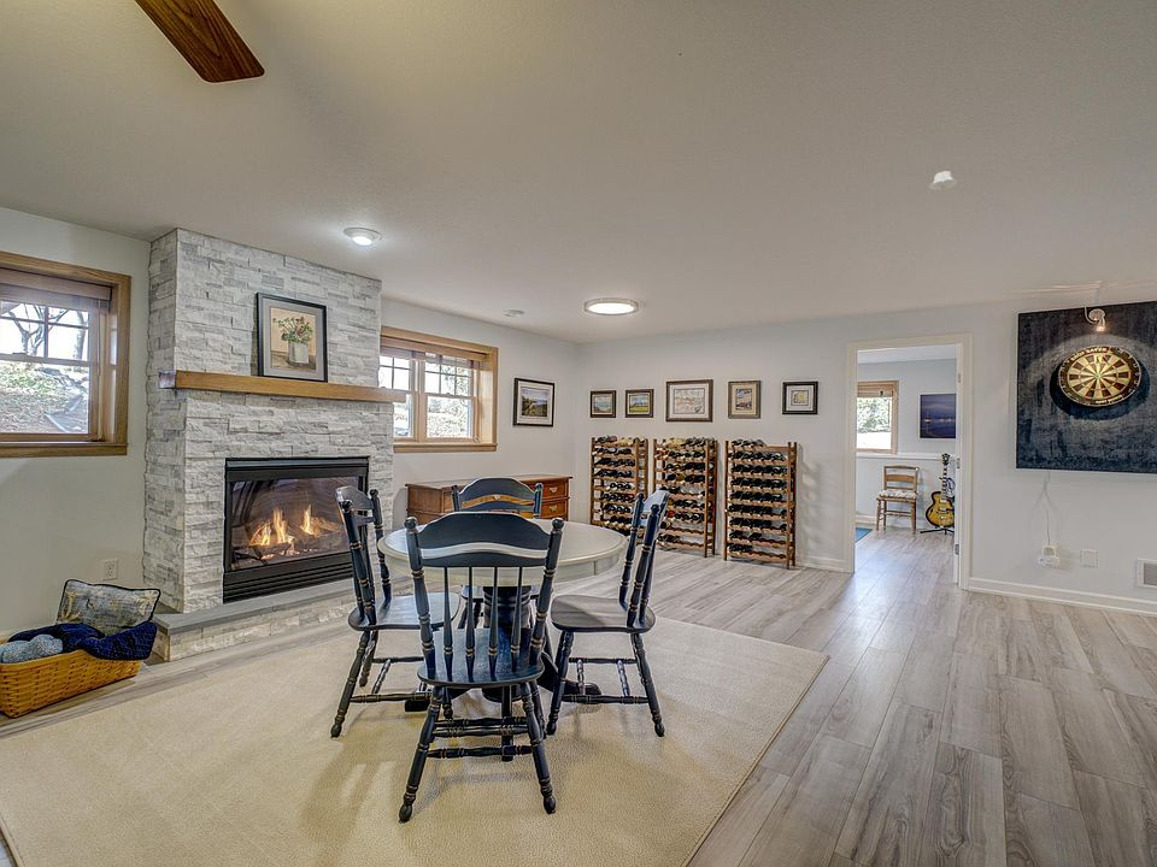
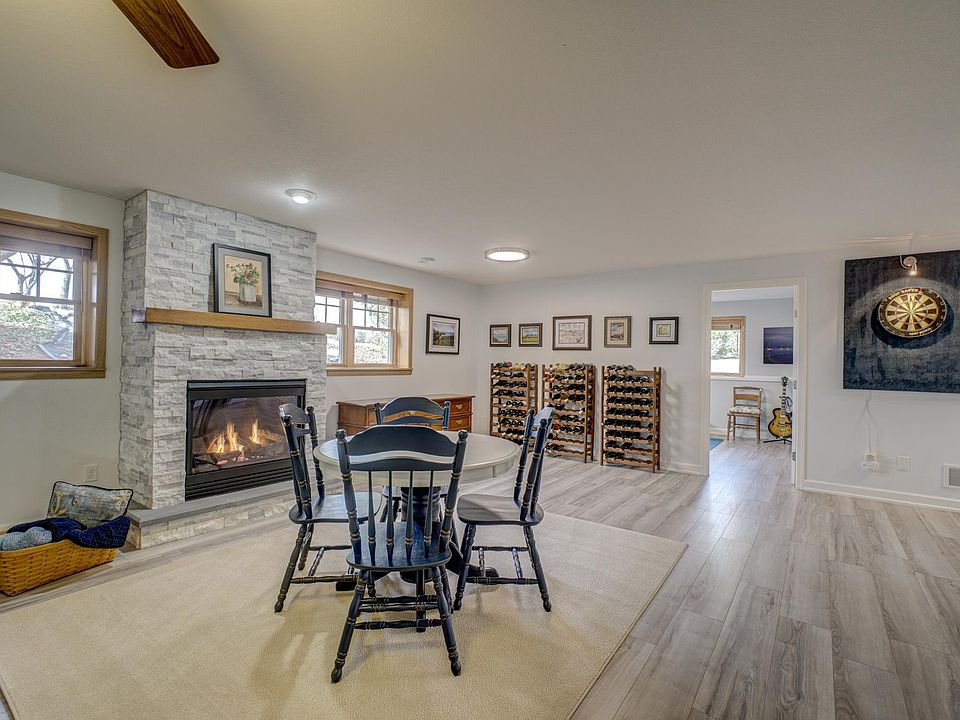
- recessed light [928,170,958,191]
